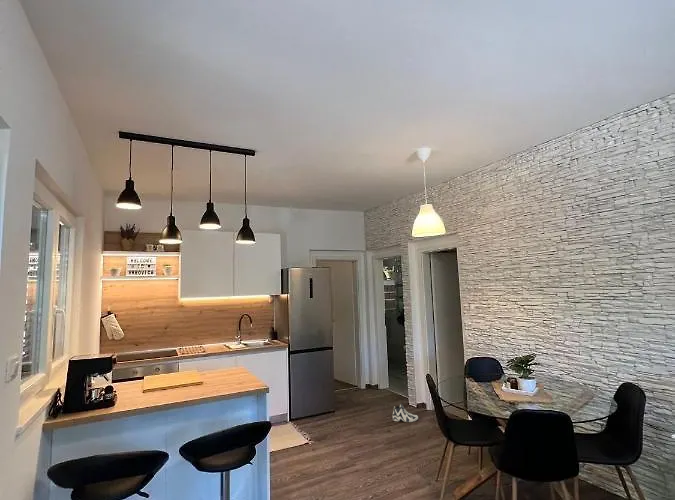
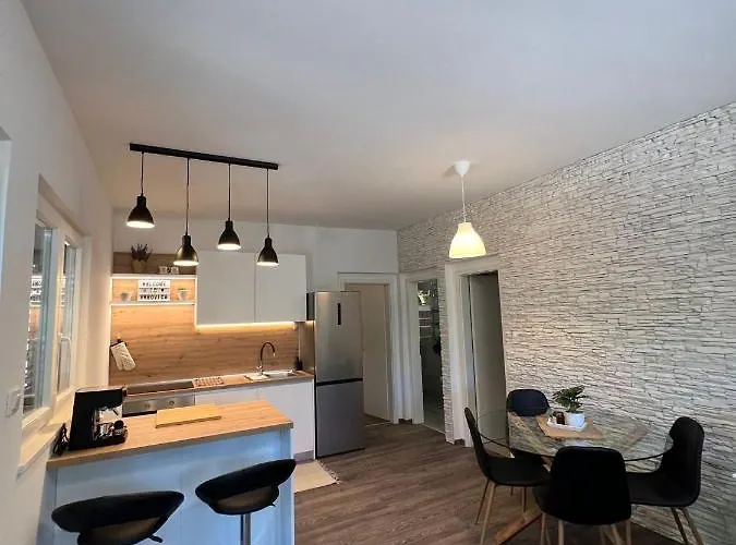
- sneaker [392,403,419,423]
